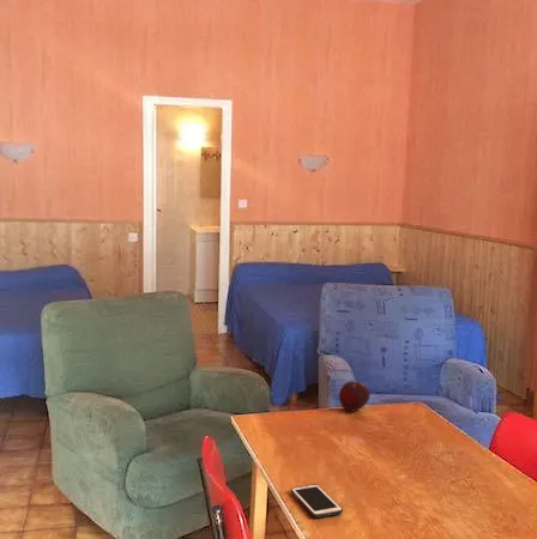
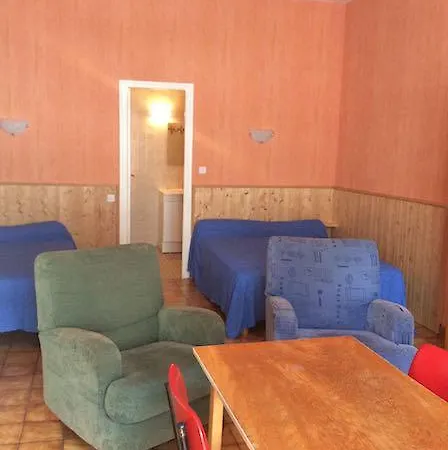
- cell phone [290,483,344,519]
- fruit [338,380,372,412]
